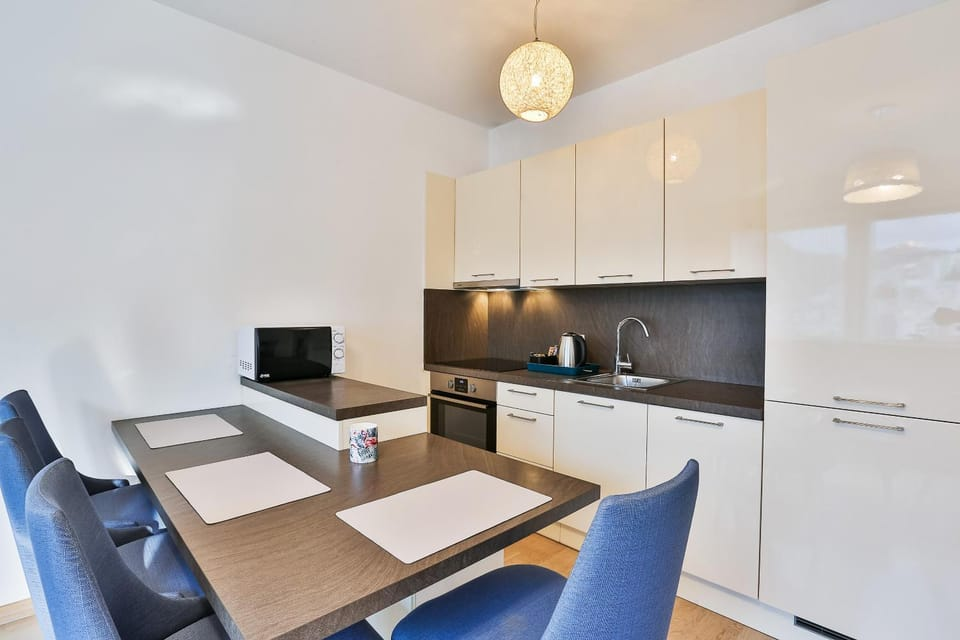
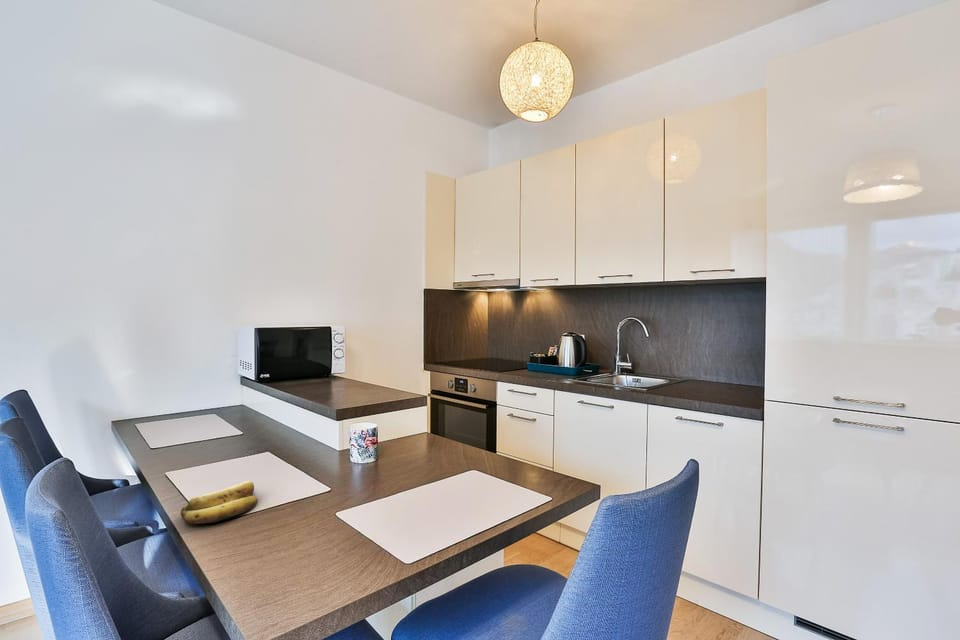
+ banana [180,480,259,525]
